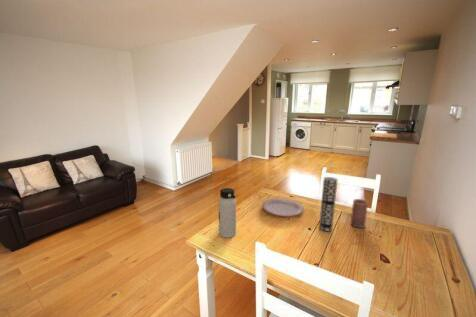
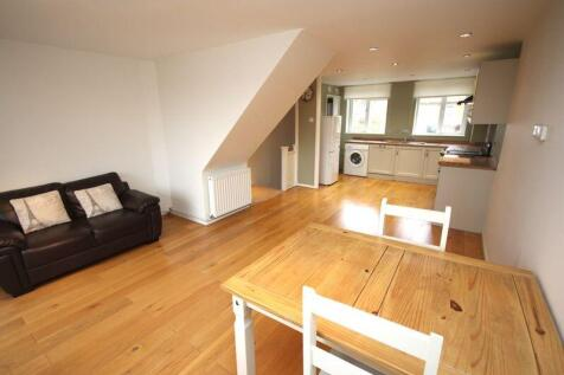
- vase [318,176,339,232]
- plate [261,197,305,218]
- candle [350,198,369,229]
- water bottle [217,187,237,239]
